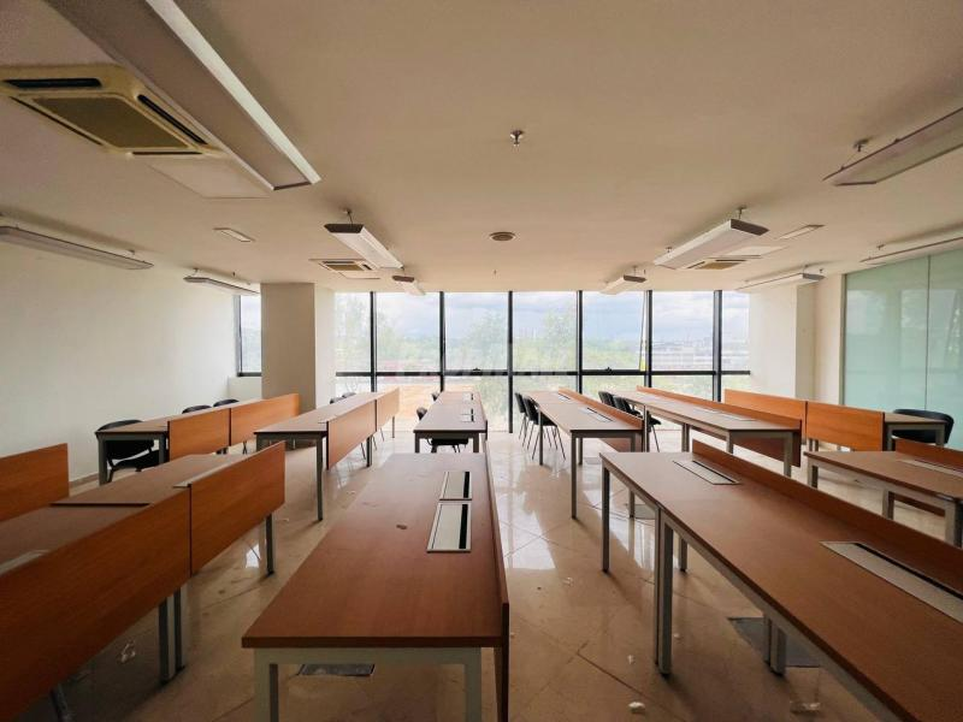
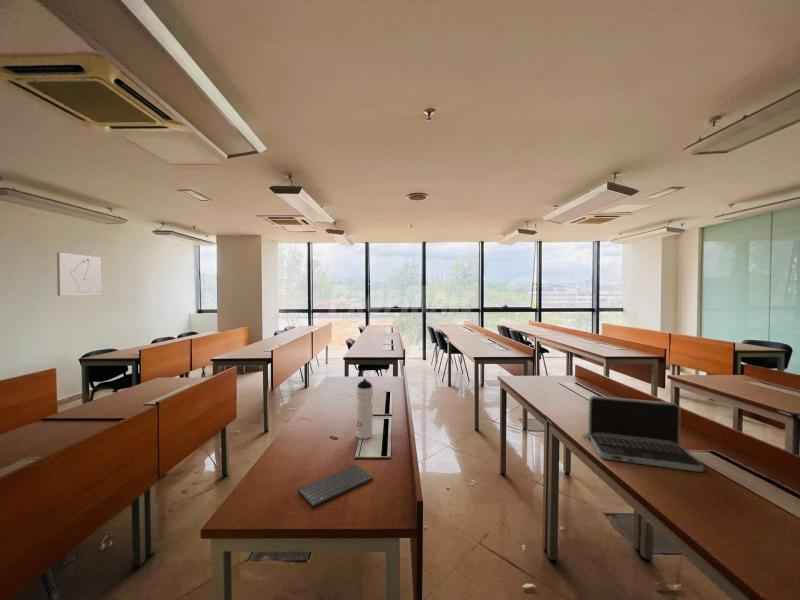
+ wall art [56,252,102,297]
+ water bottle [356,378,374,440]
+ keyboard [297,464,374,509]
+ laptop [581,395,704,473]
